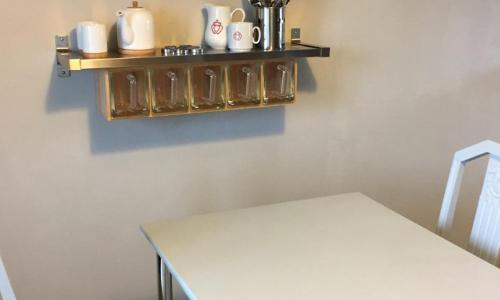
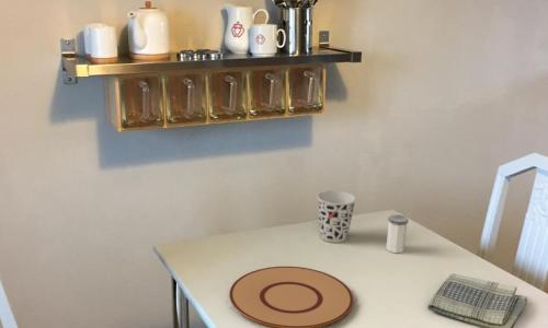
+ salt shaker [386,213,410,254]
+ dish towel [426,272,528,328]
+ plate [228,266,355,328]
+ cup [316,189,357,244]
